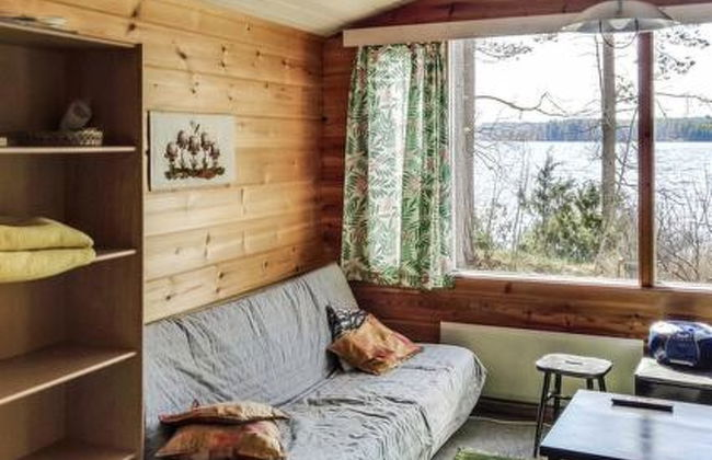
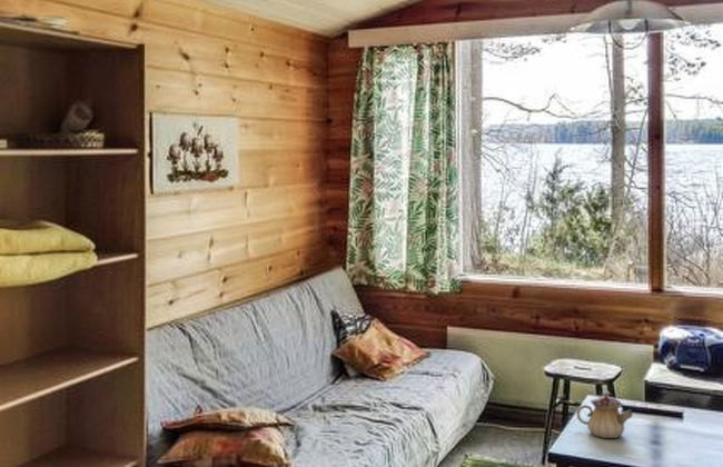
+ teapot [575,390,633,439]
